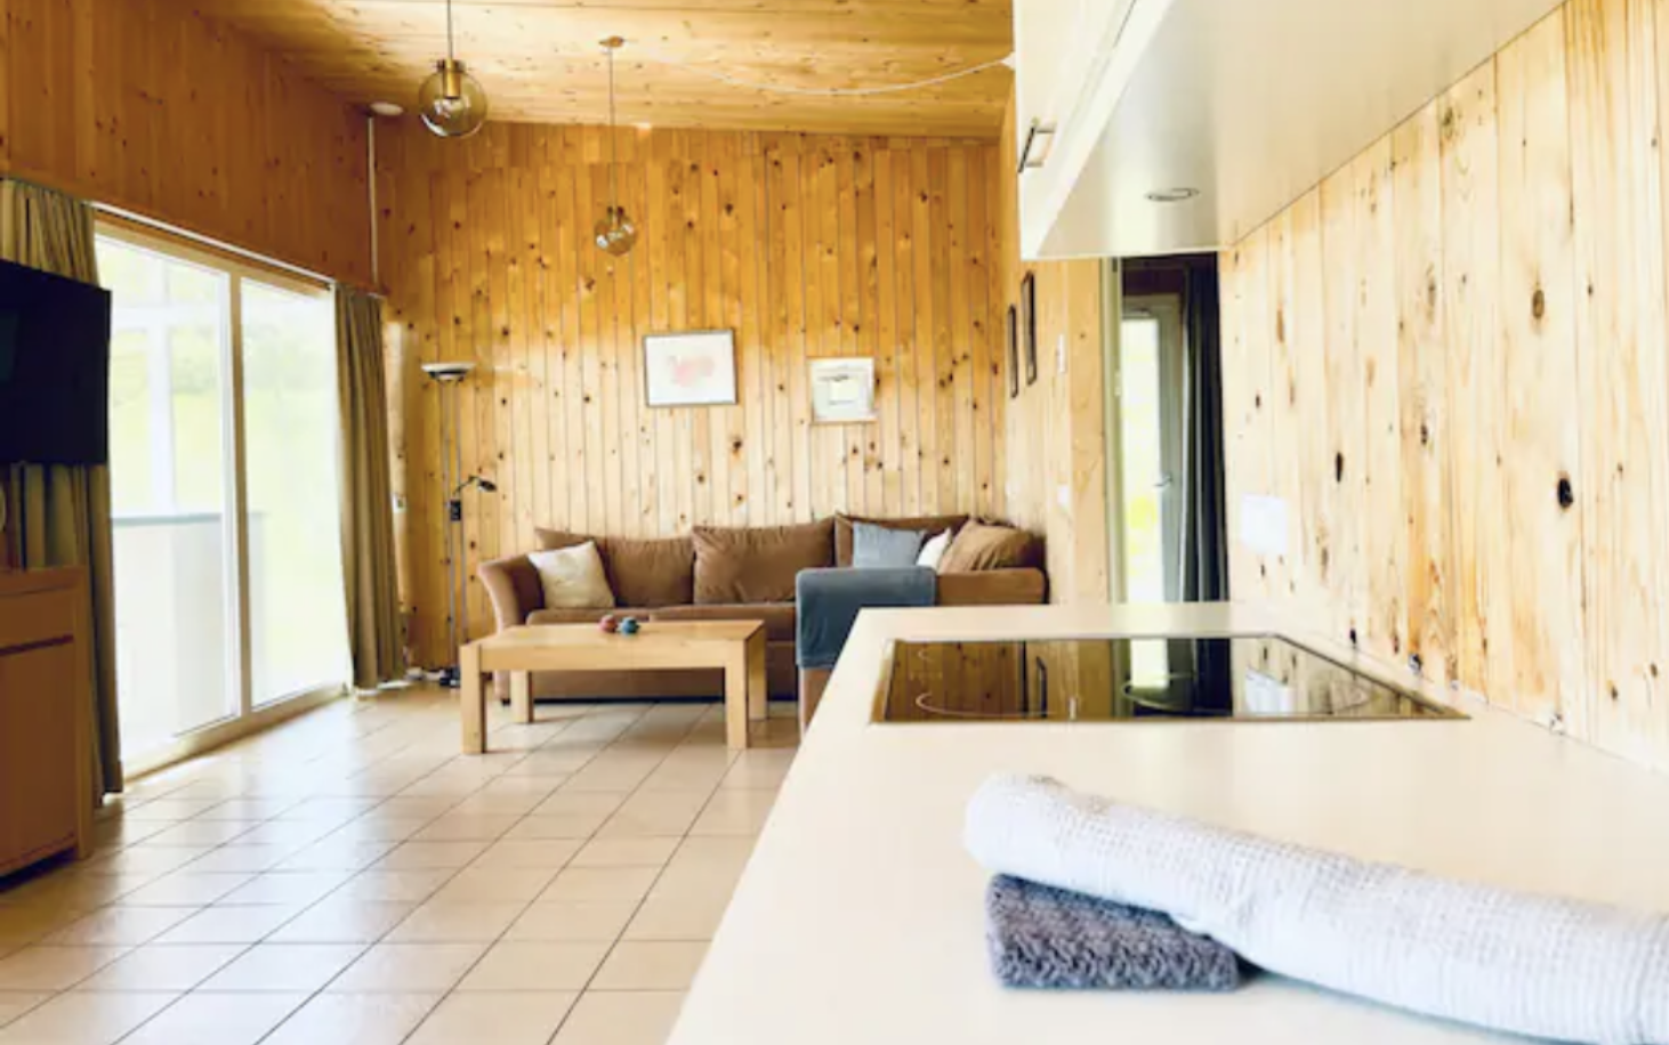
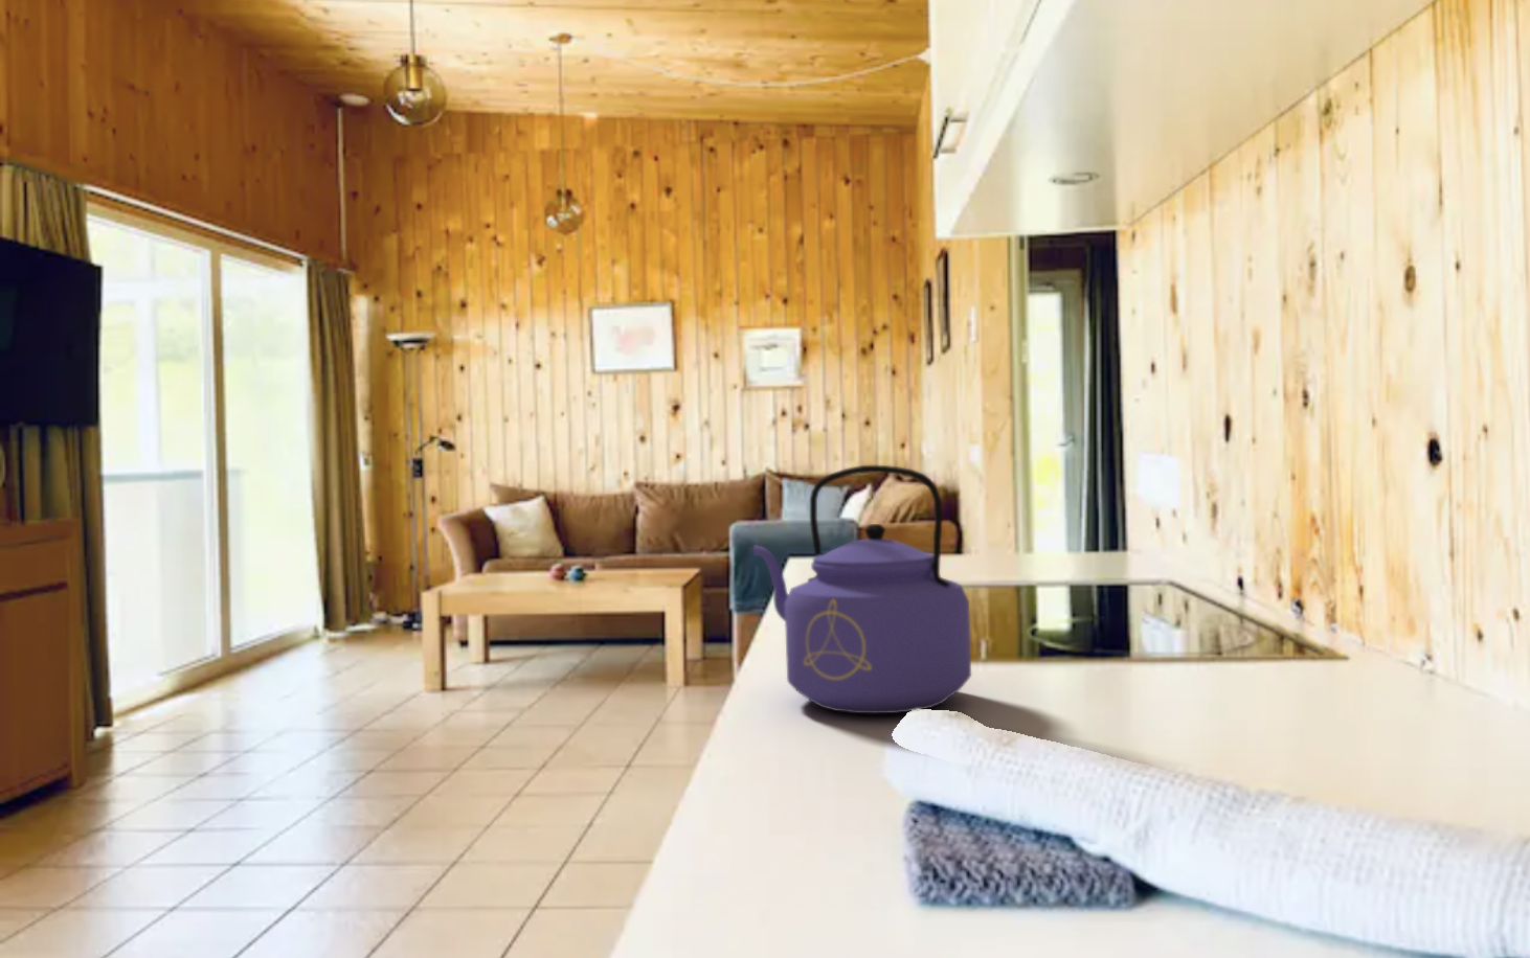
+ kettle [753,465,973,714]
